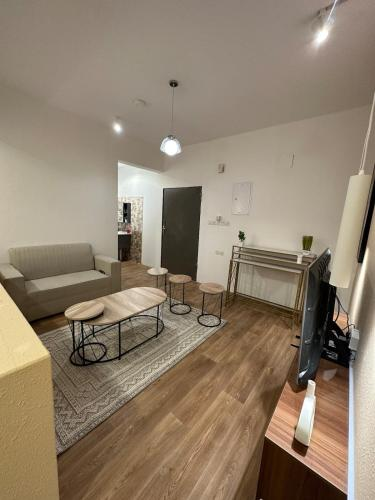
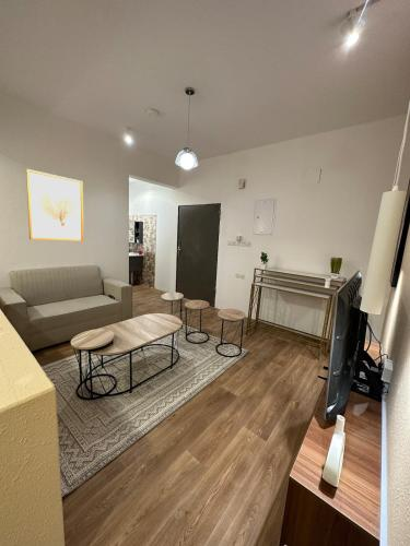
+ wall art [25,168,84,242]
